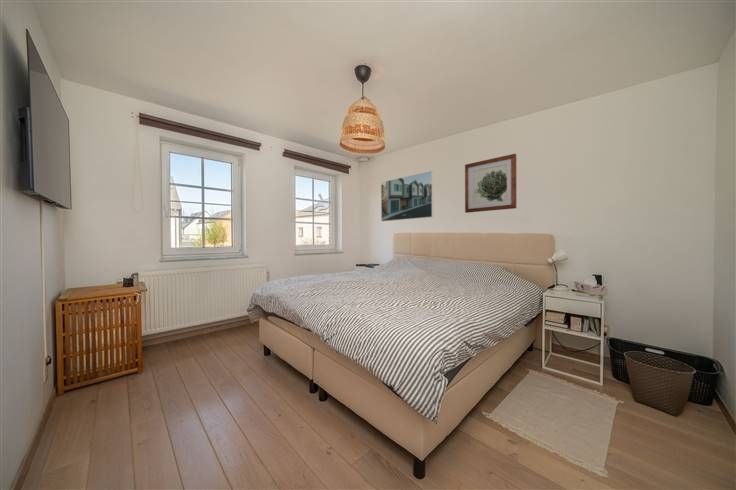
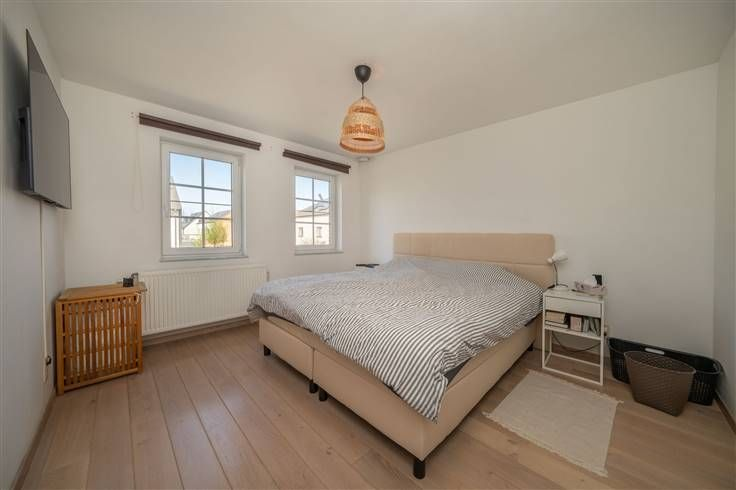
- wall art [464,153,517,214]
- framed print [380,170,434,222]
